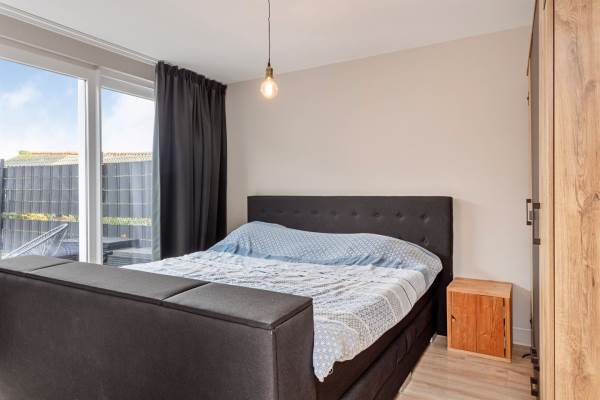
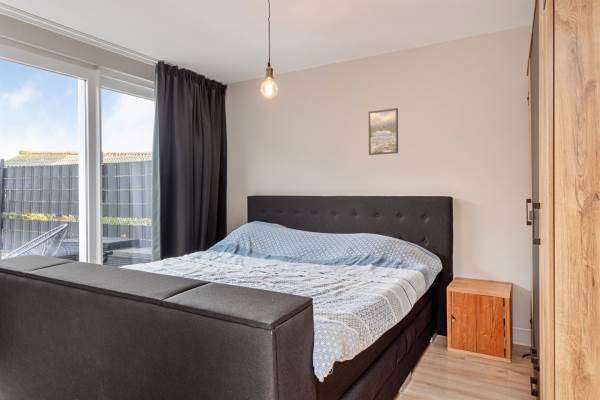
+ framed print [367,107,399,156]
